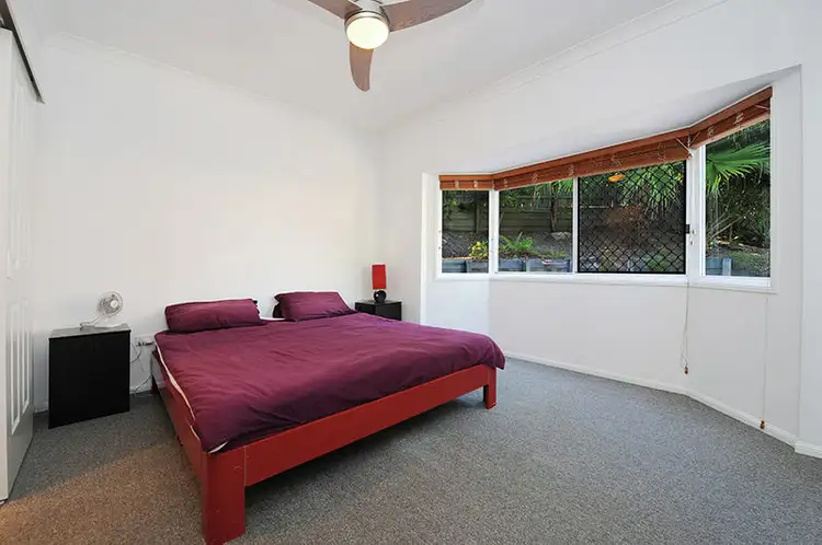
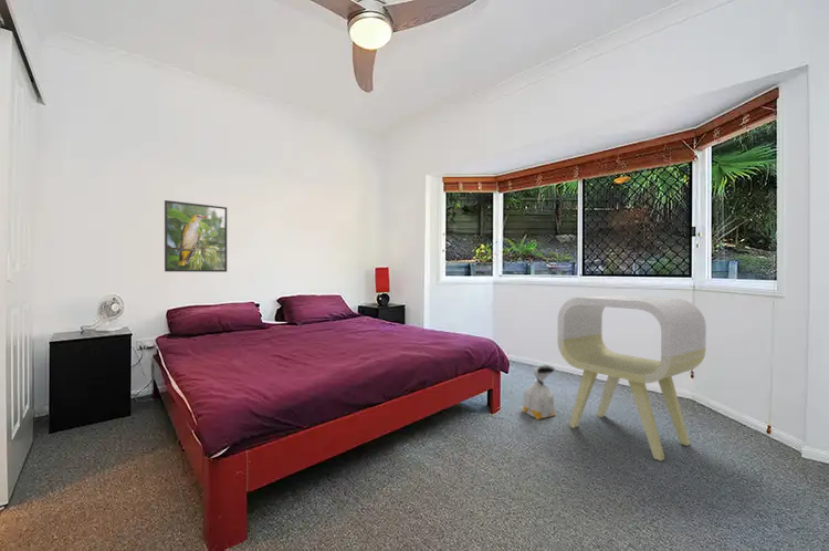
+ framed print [164,199,228,273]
+ bag [522,364,557,420]
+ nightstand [557,294,707,461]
